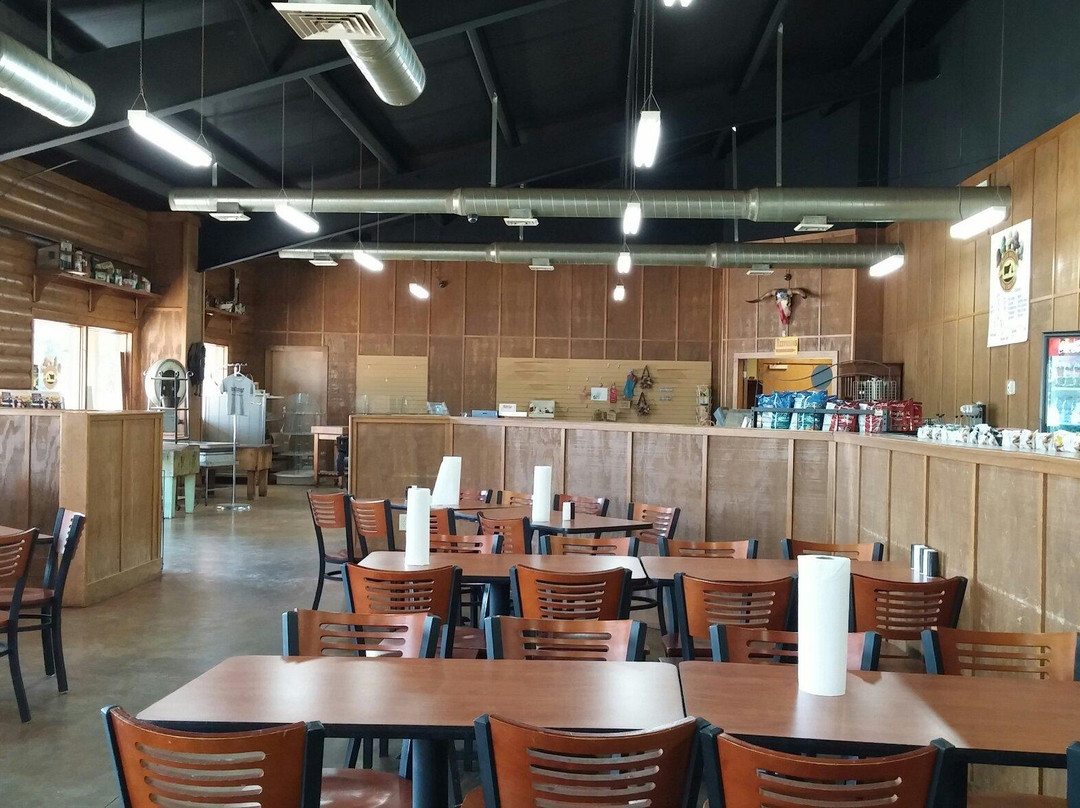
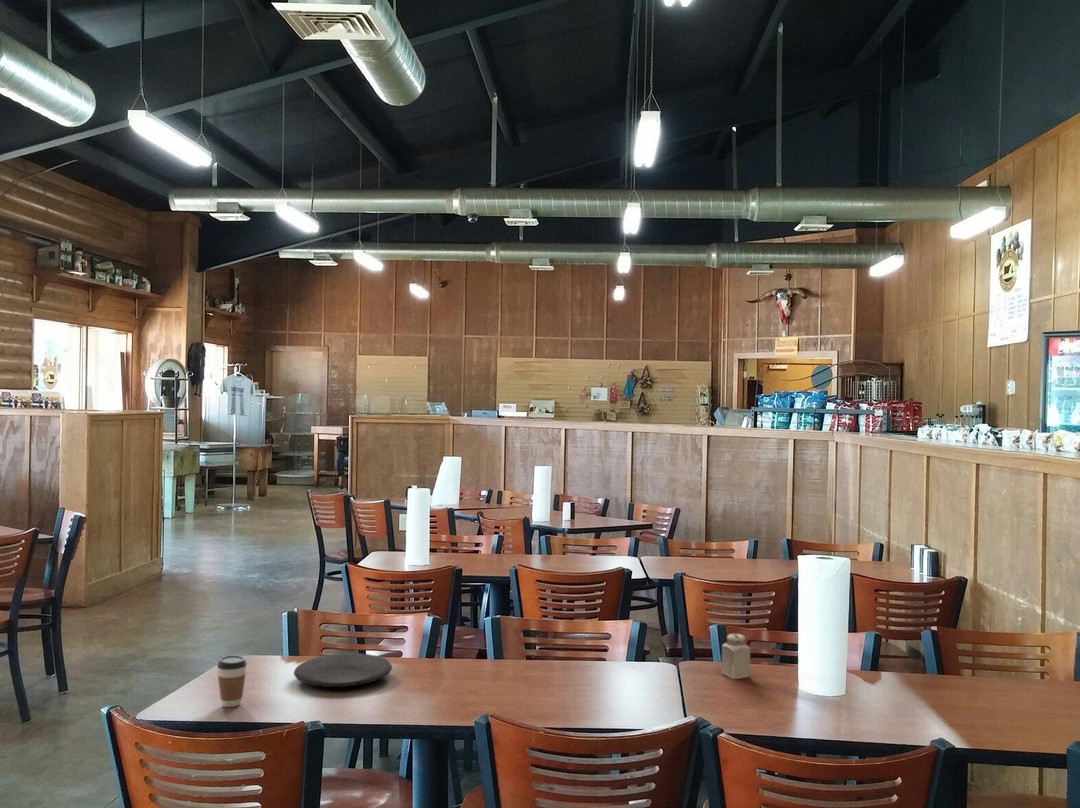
+ coffee cup [216,655,248,708]
+ plate [293,652,393,688]
+ salt shaker [721,633,751,680]
